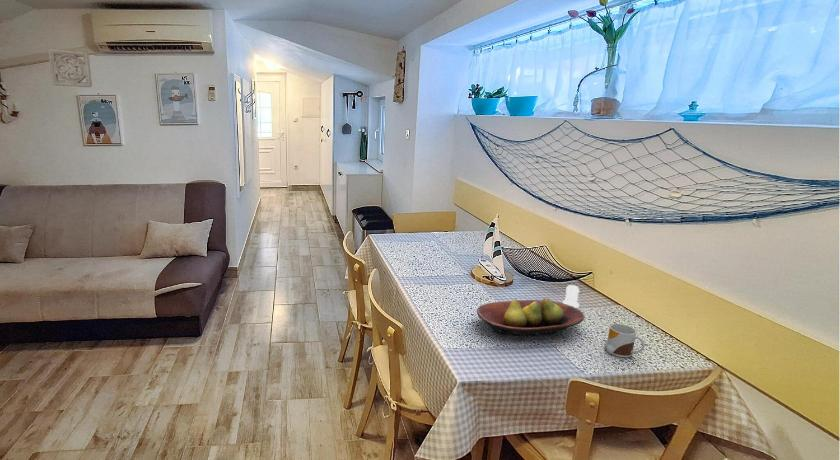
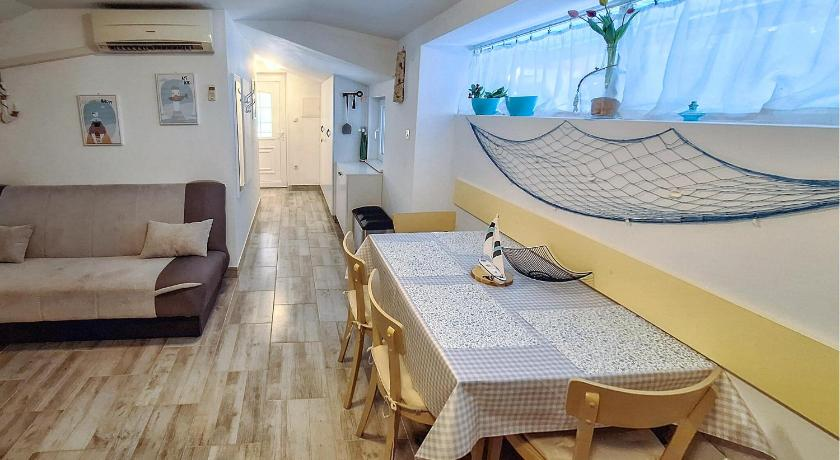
- mug [603,323,646,358]
- fruit bowl [476,297,586,337]
- wall ornament [47,48,93,89]
- salt shaker [561,284,580,308]
